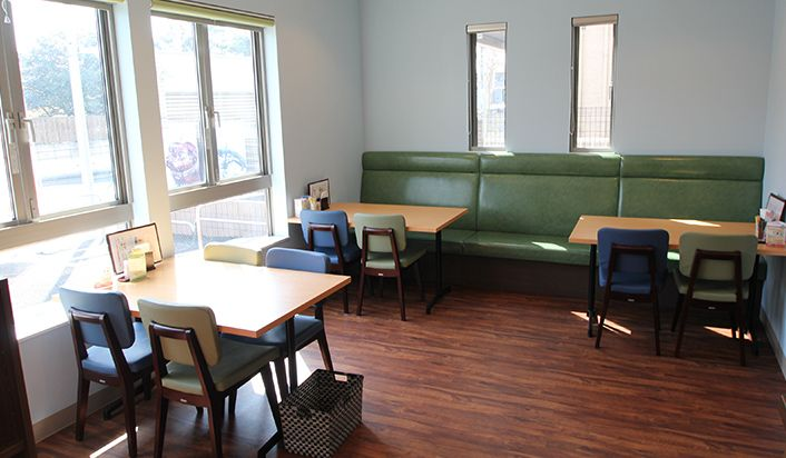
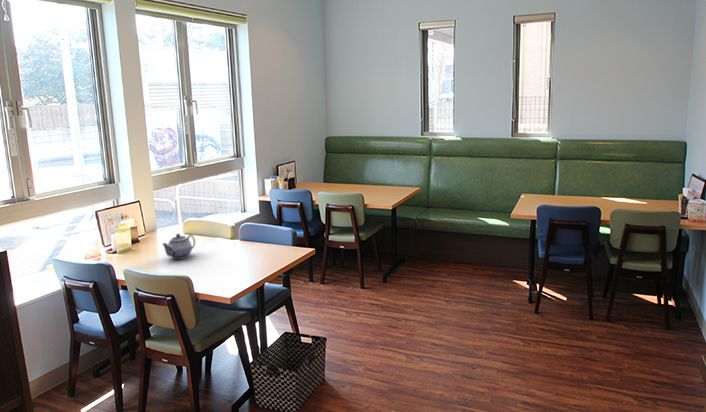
+ teapot [161,233,196,260]
